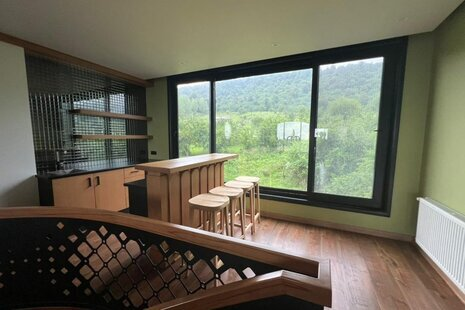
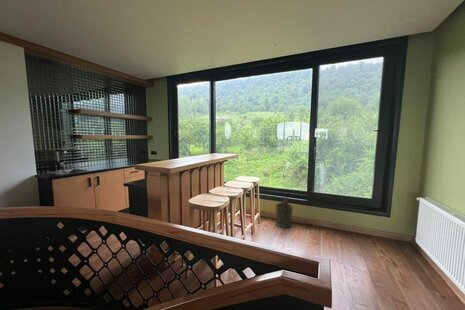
+ bucket [275,196,294,229]
